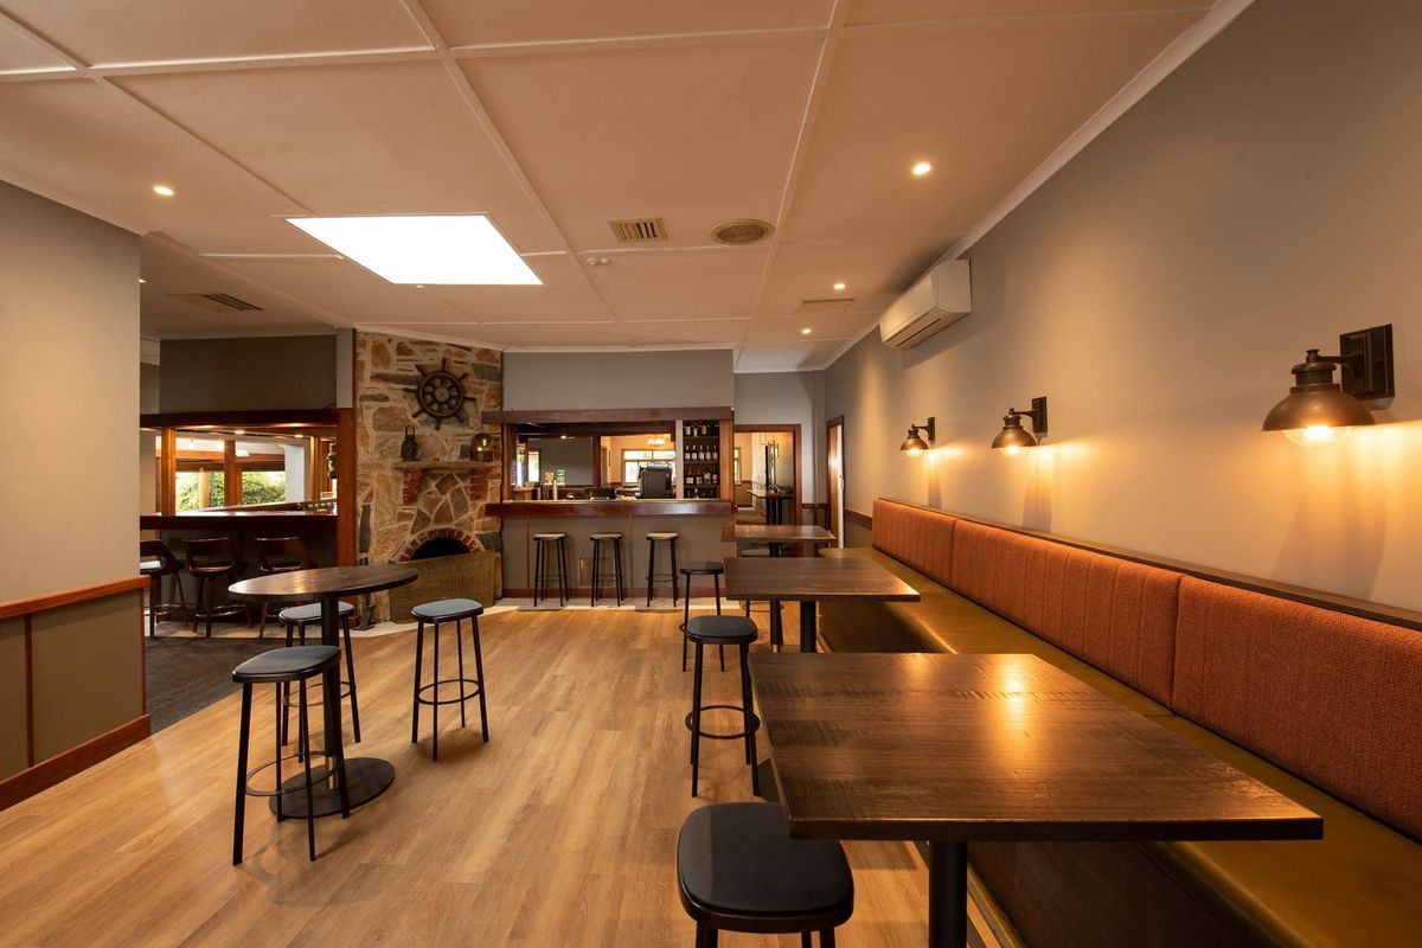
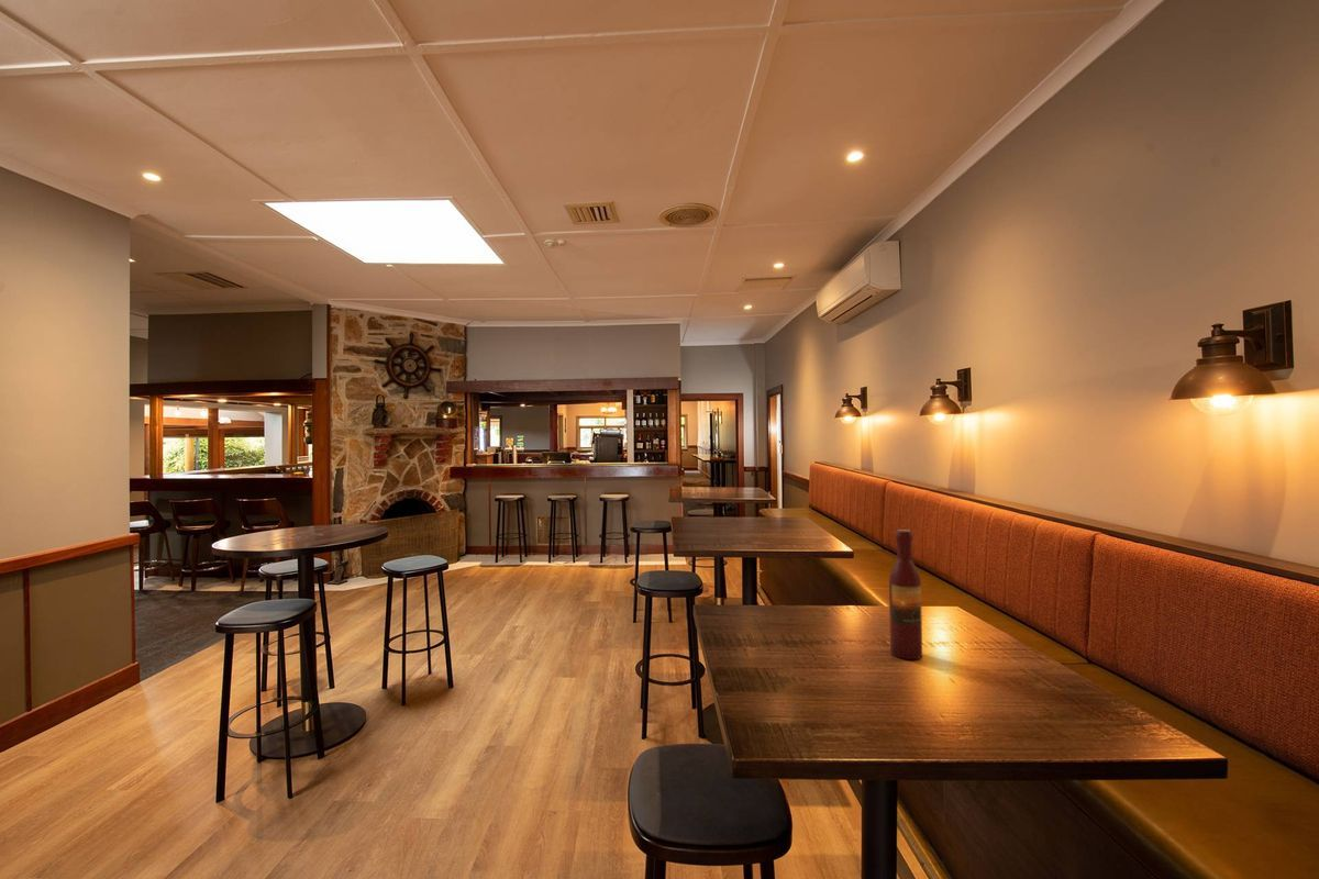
+ wine bottle [888,528,923,660]
